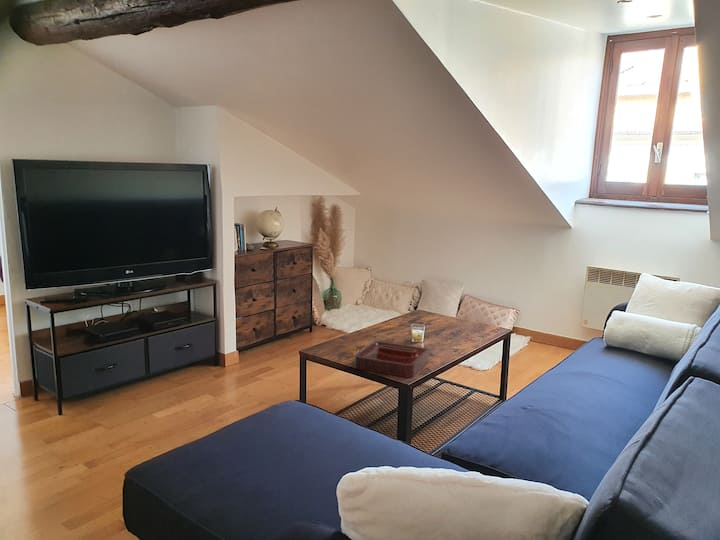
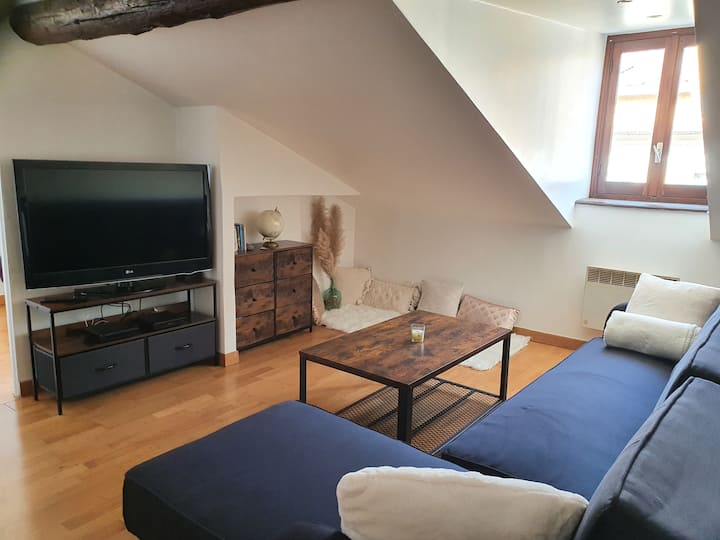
- decorative tray [354,340,430,379]
